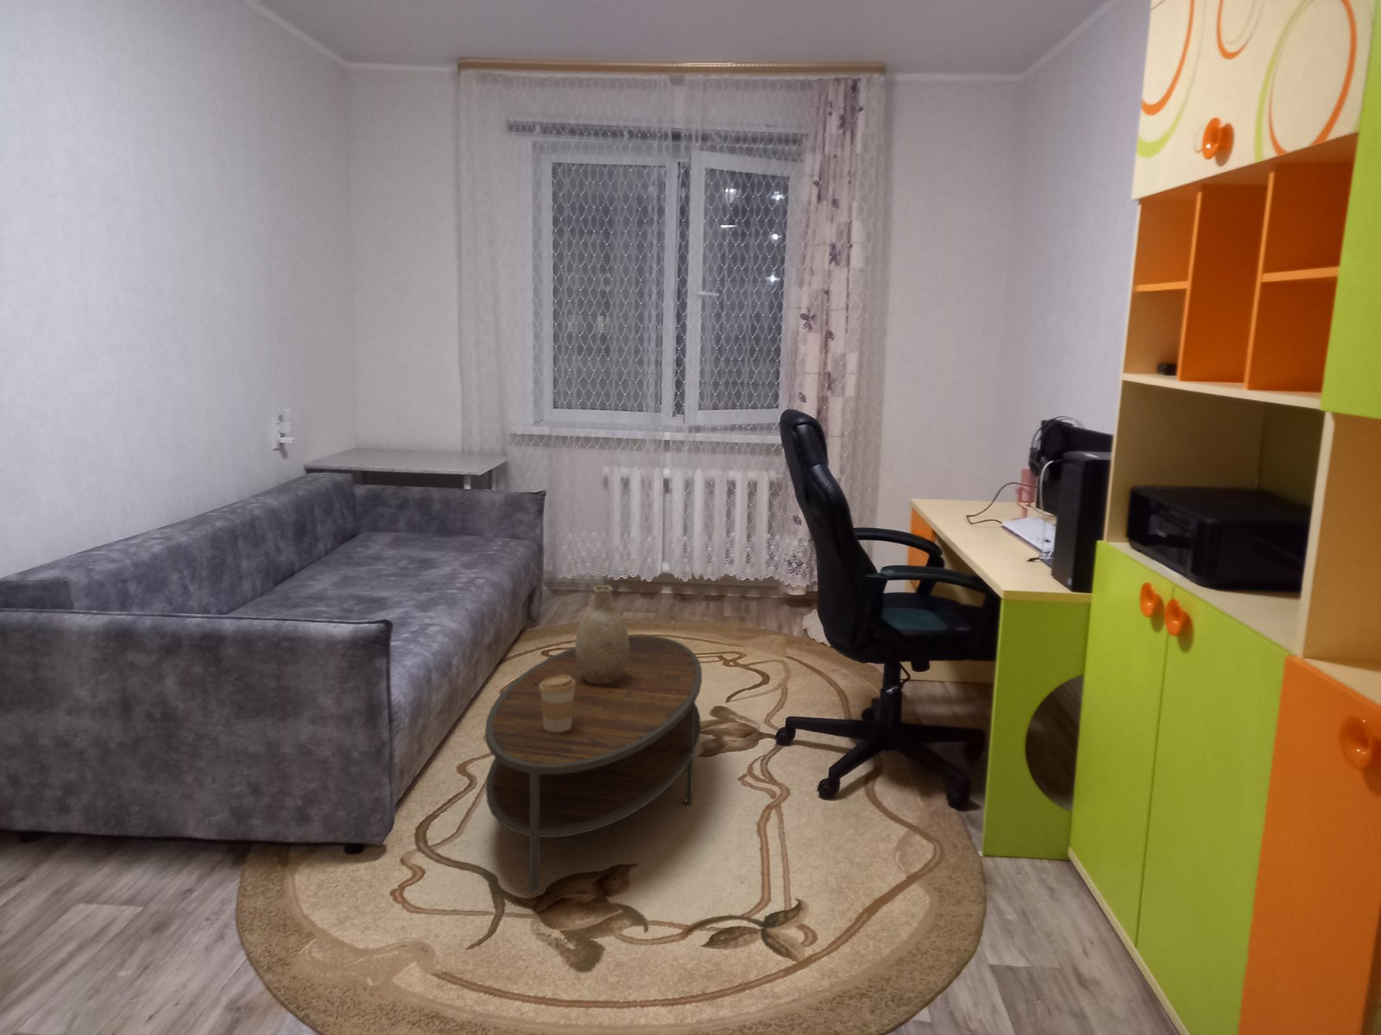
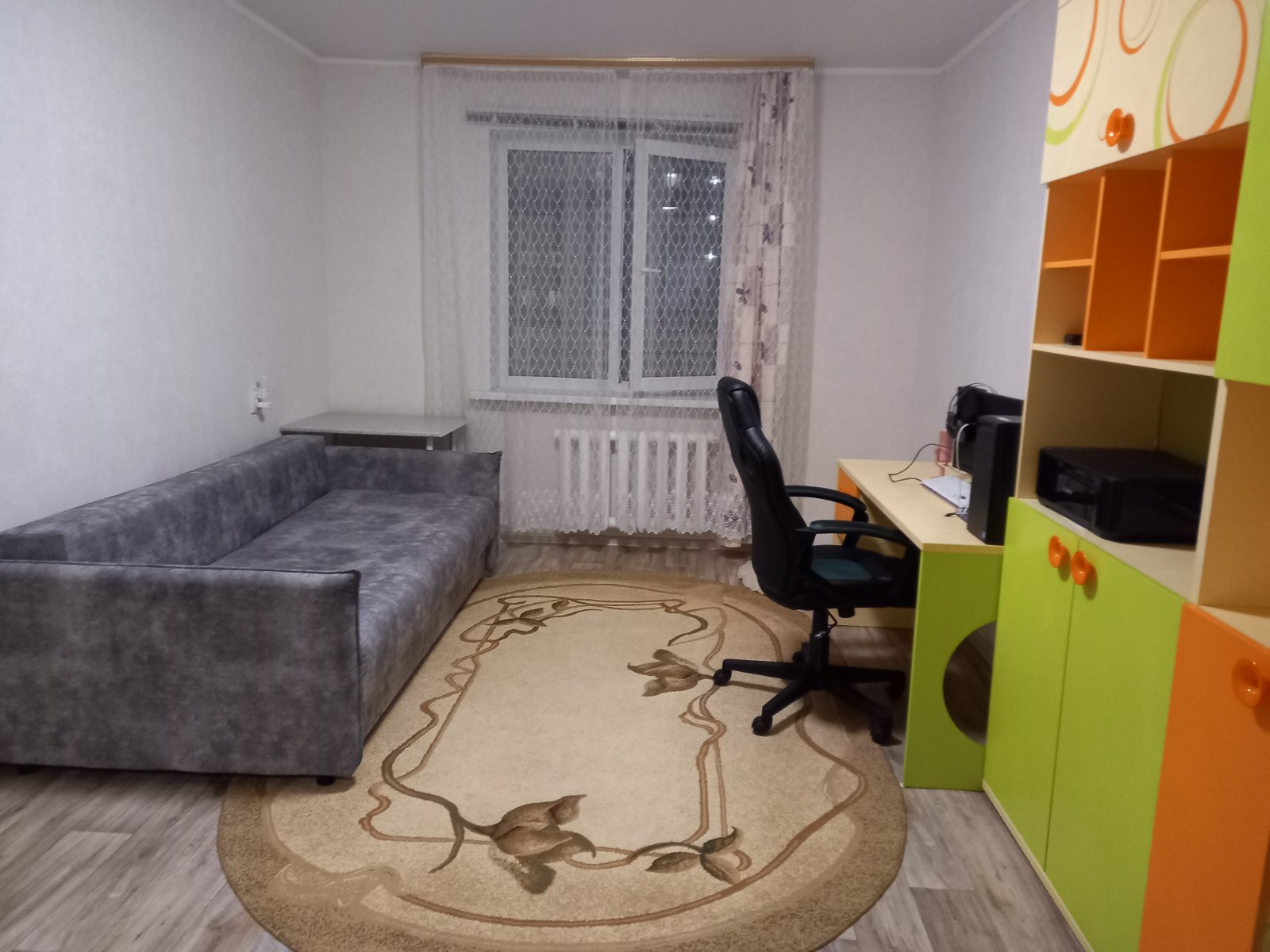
- coffee cup [538,675,575,733]
- coffee table [484,634,702,893]
- decorative vase [575,584,630,685]
